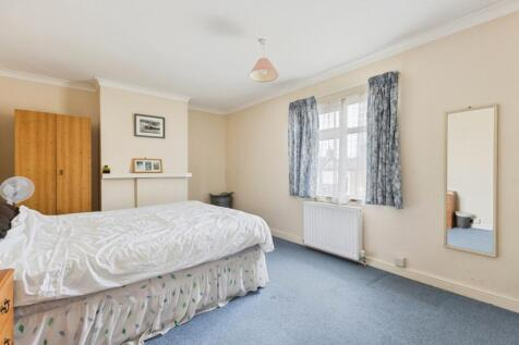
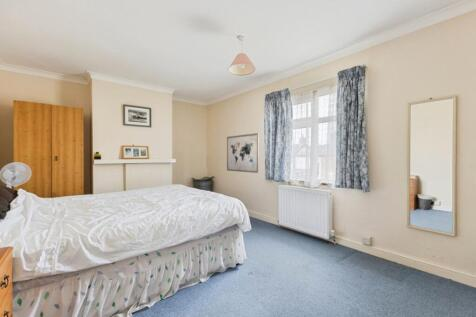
+ wall art [226,132,260,174]
